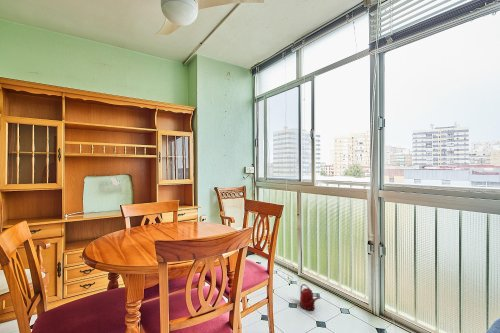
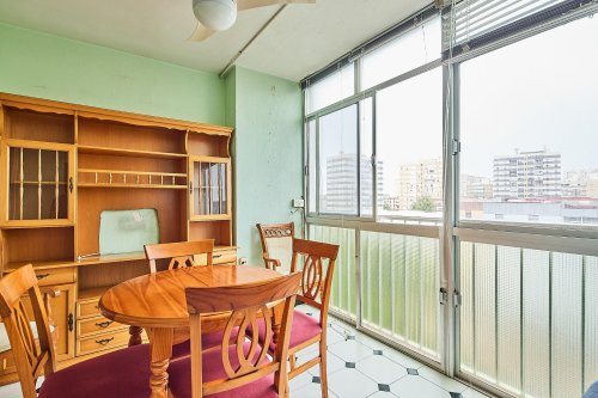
- watering can [299,283,322,312]
